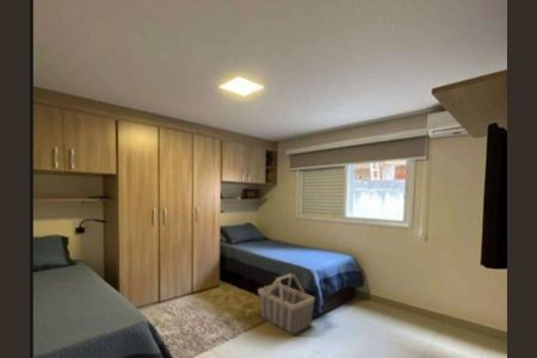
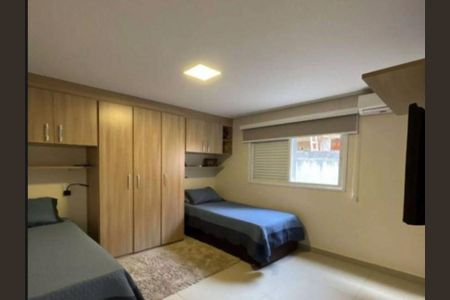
- basket [257,272,316,338]
